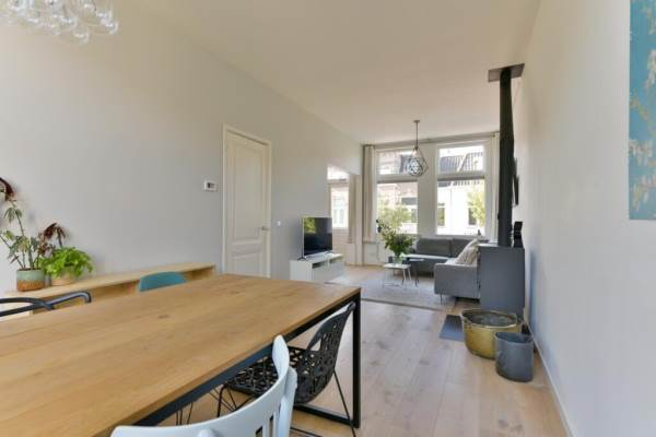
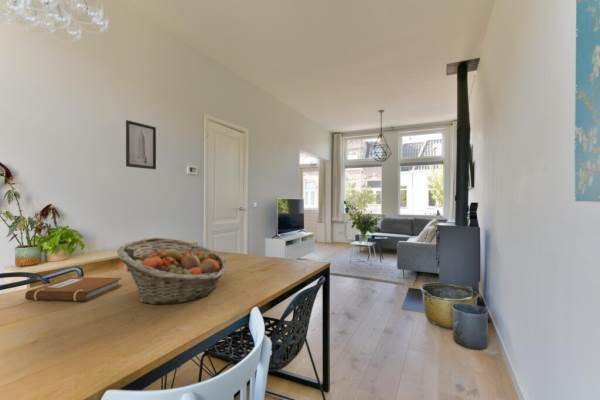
+ wall art [125,119,157,170]
+ fruit basket [116,237,228,306]
+ notebook [24,276,123,302]
